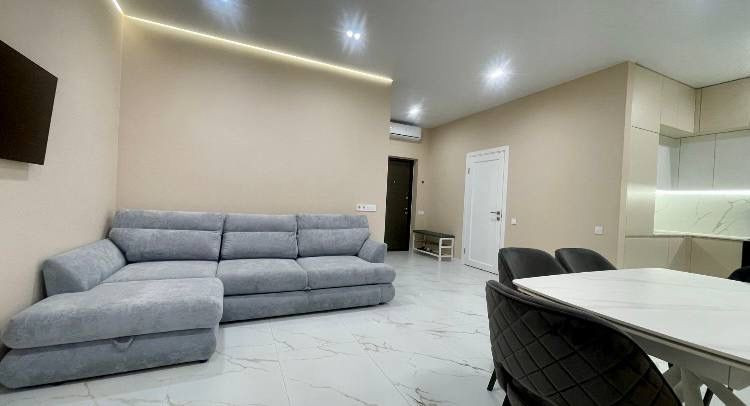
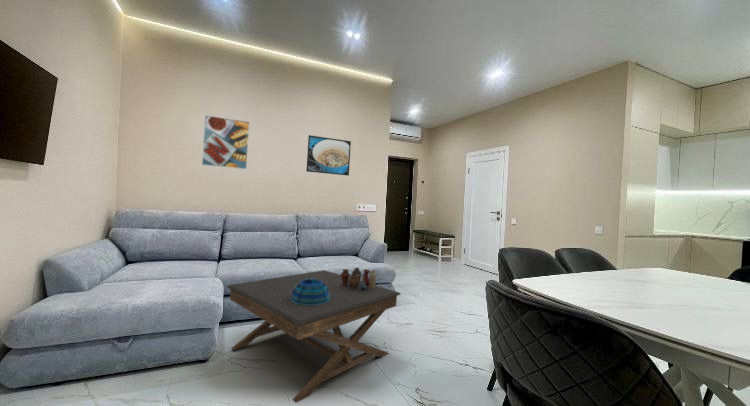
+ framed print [201,114,250,170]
+ coffee table [226,269,402,404]
+ vase [340,267,377,292]
+ decorative bowl [291,278,330,305]
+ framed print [305,134,352,177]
